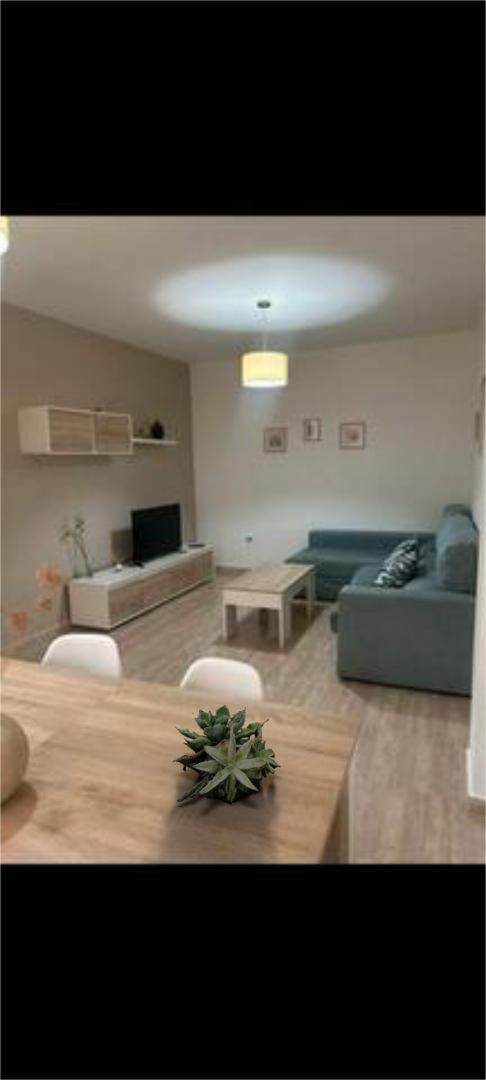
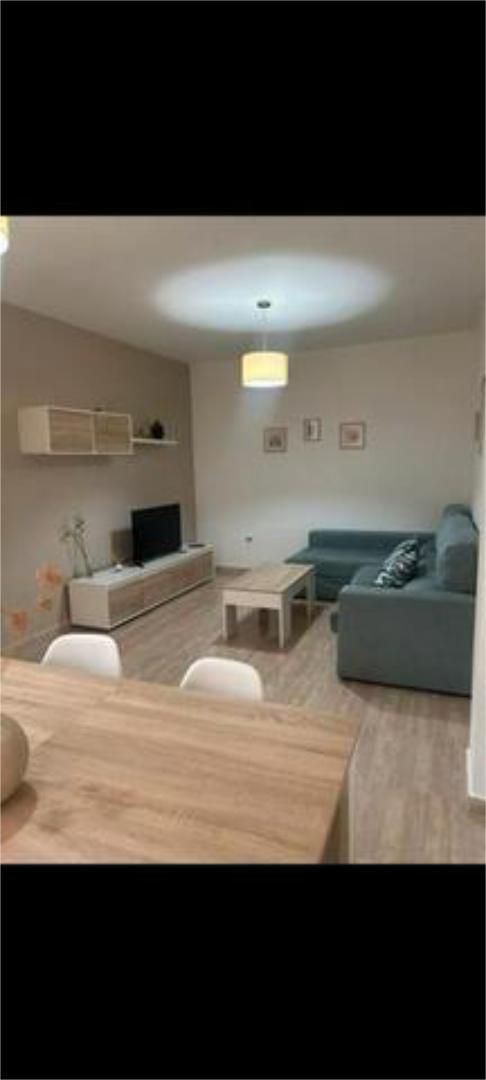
- succulent plant [172,704,282,804]
